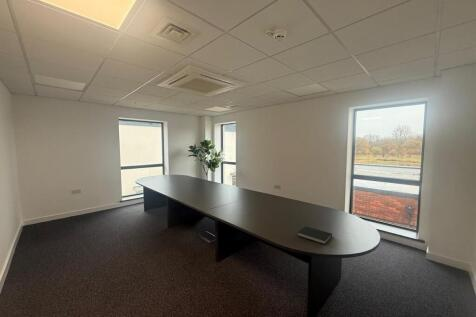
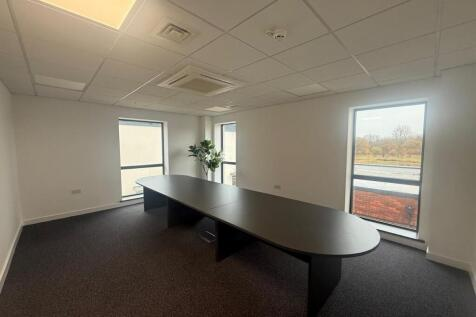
- book [296,225,333,245]
